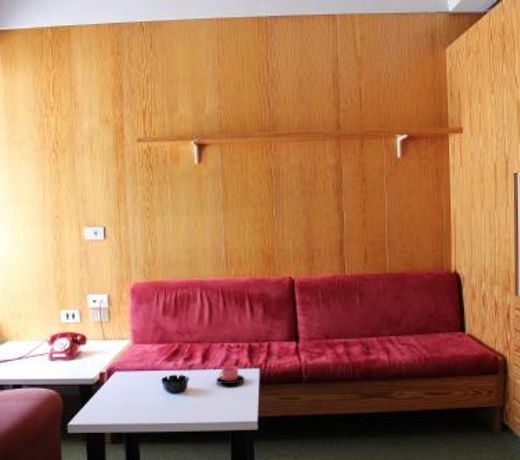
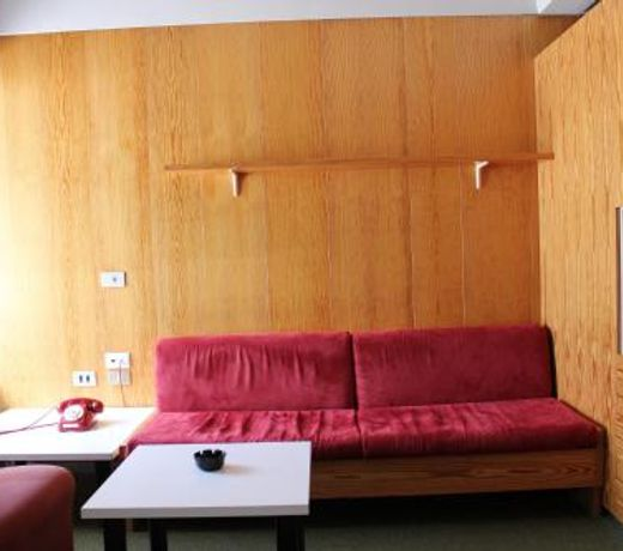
- cup [215,365,245,385]
